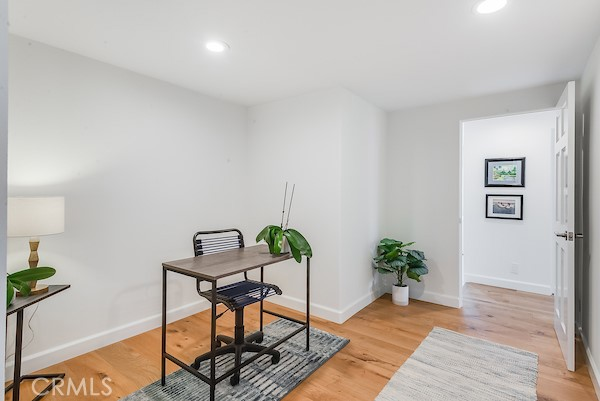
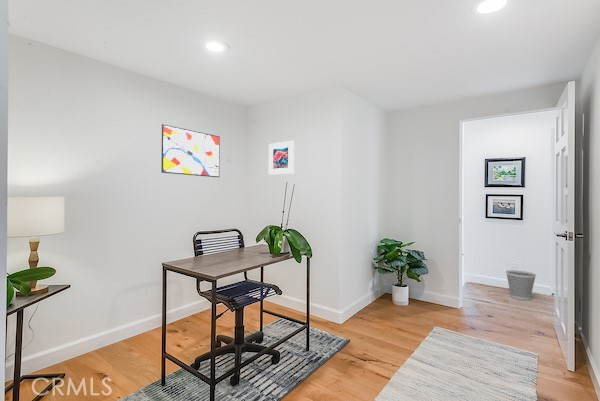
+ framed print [268,140,295,176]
+ wastebasket [505,269,537,301]
+ wall art [161,123,221,178]
